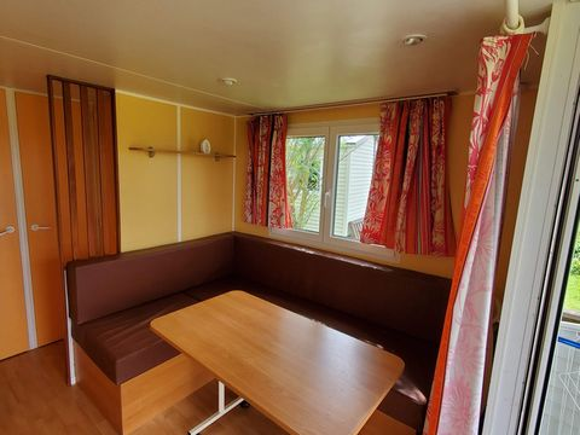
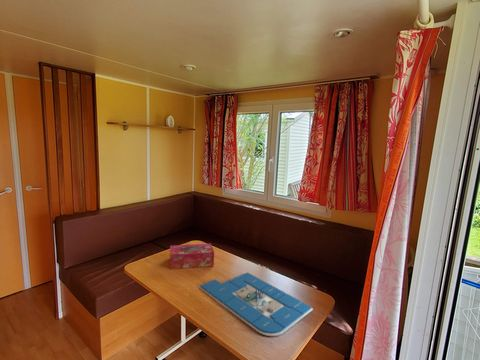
+ board game [198,271,314,337]
+ tissue box [169,243,215,270]
